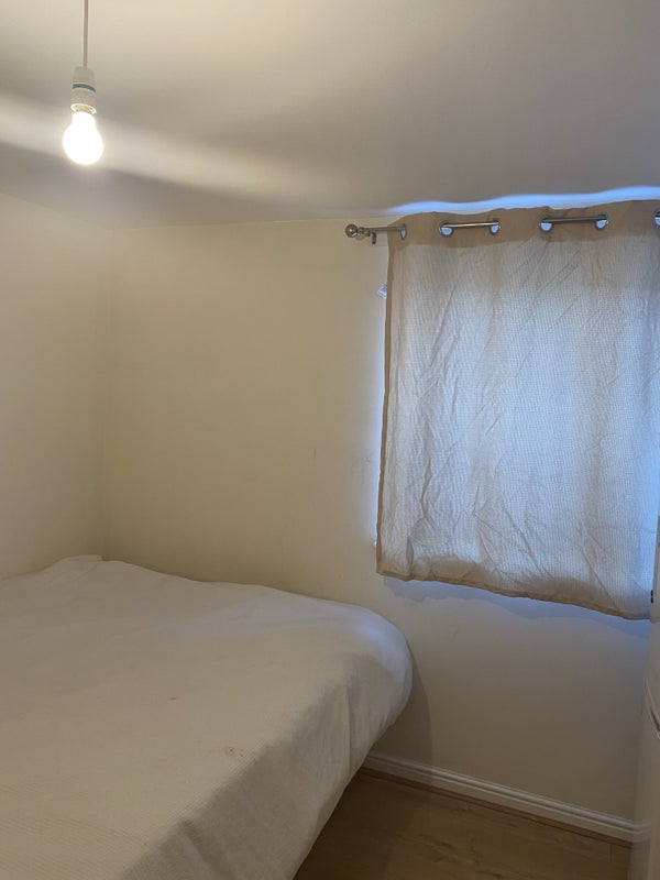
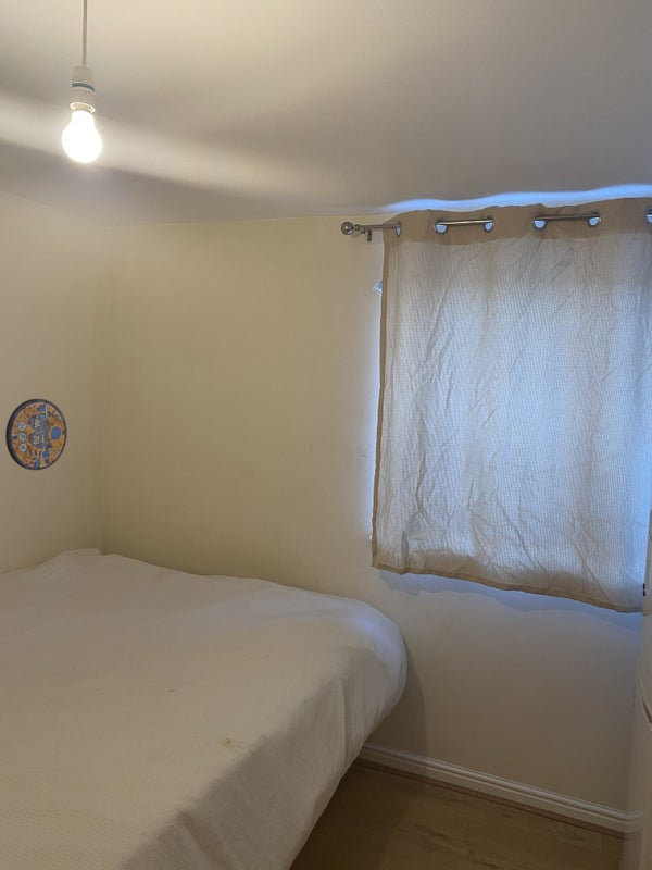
+ manhole cover [4,398,68,471]
